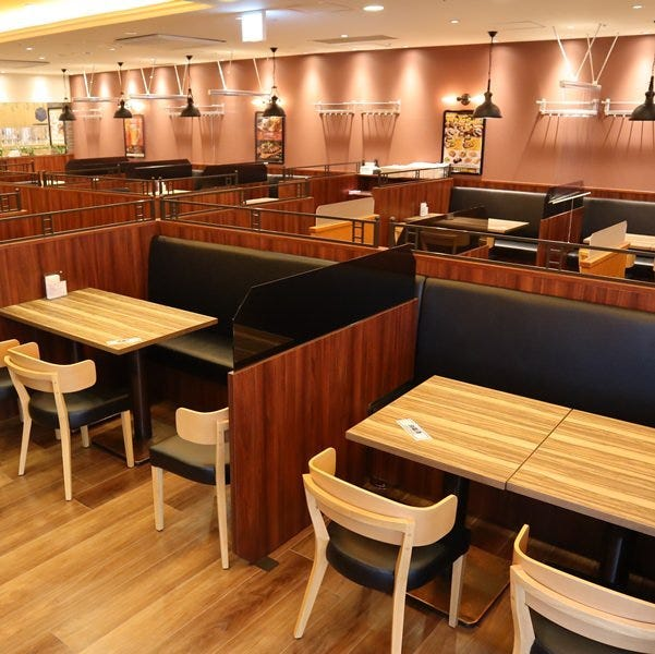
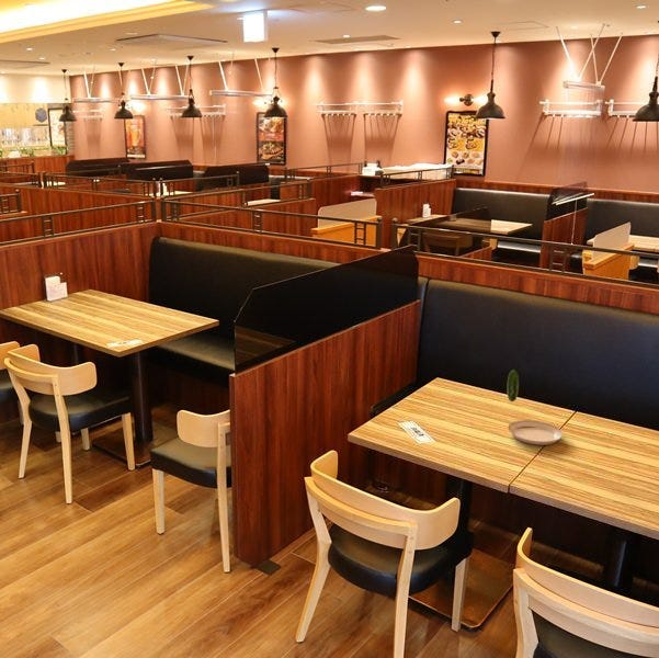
+ plate [507,368,564,446]
